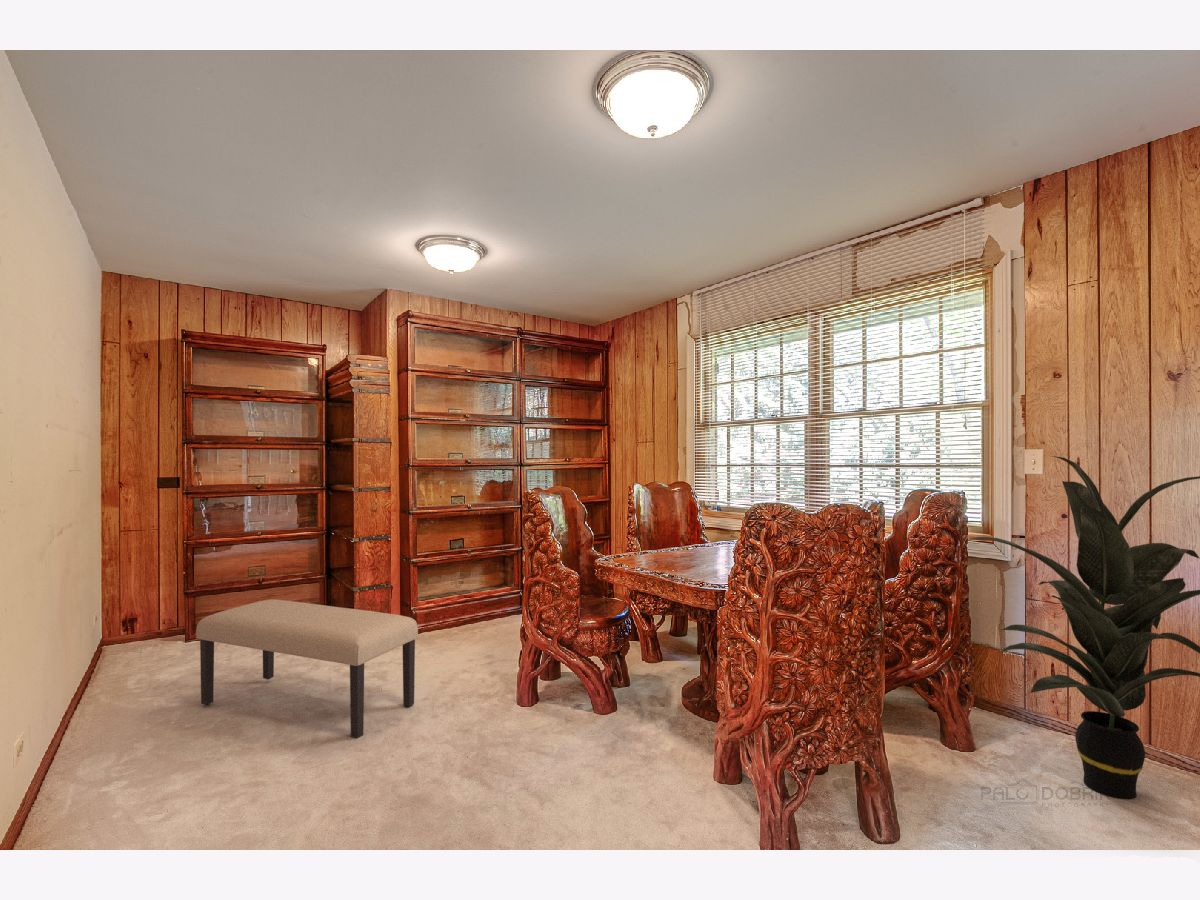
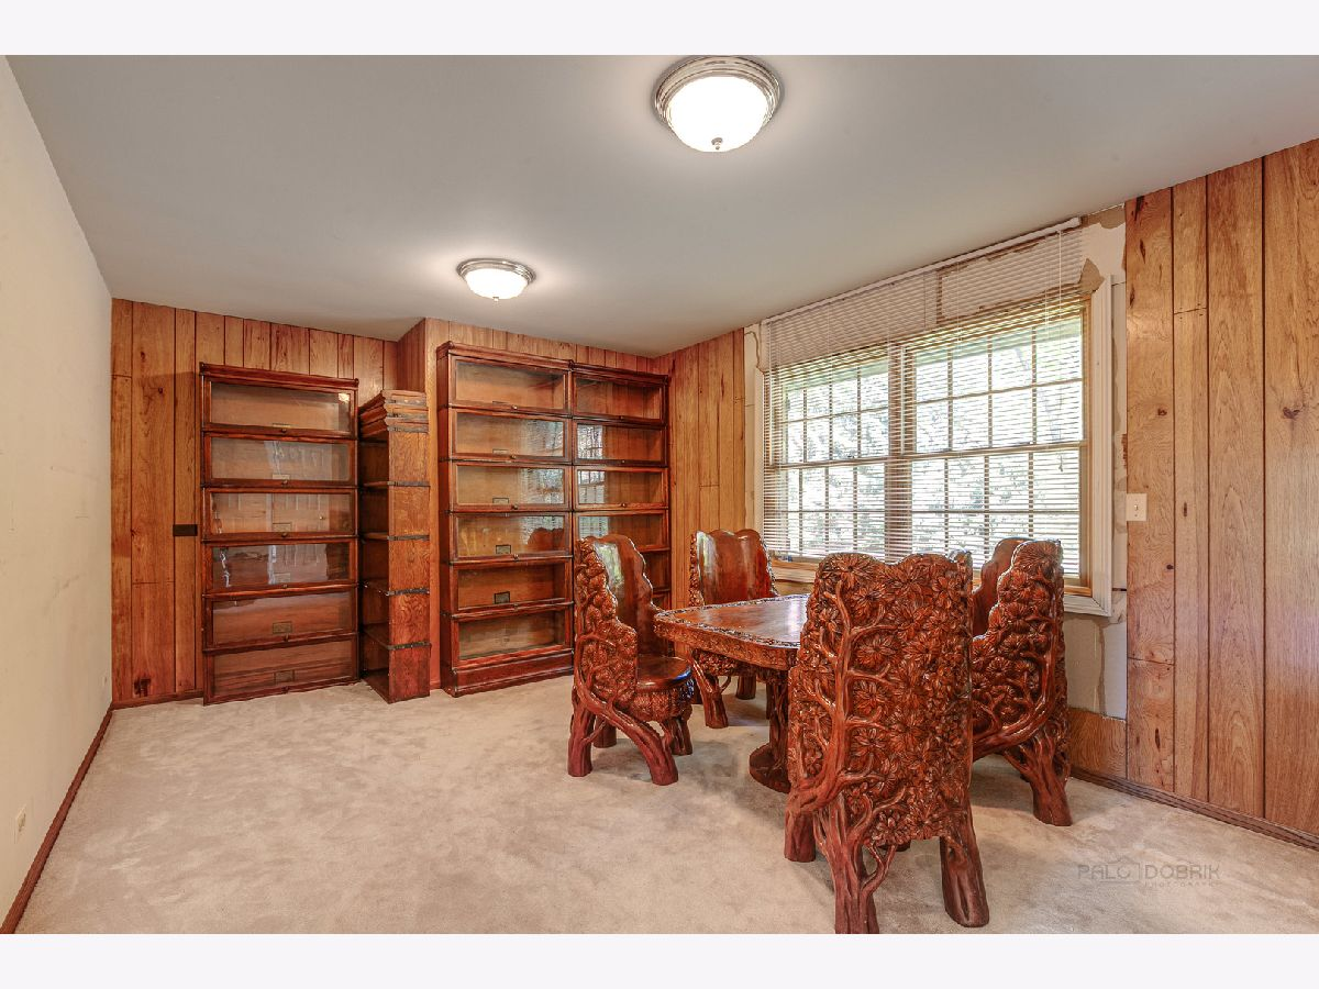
- bench [195,598,419,739]
- indoor plant [965,455,1200,800]
